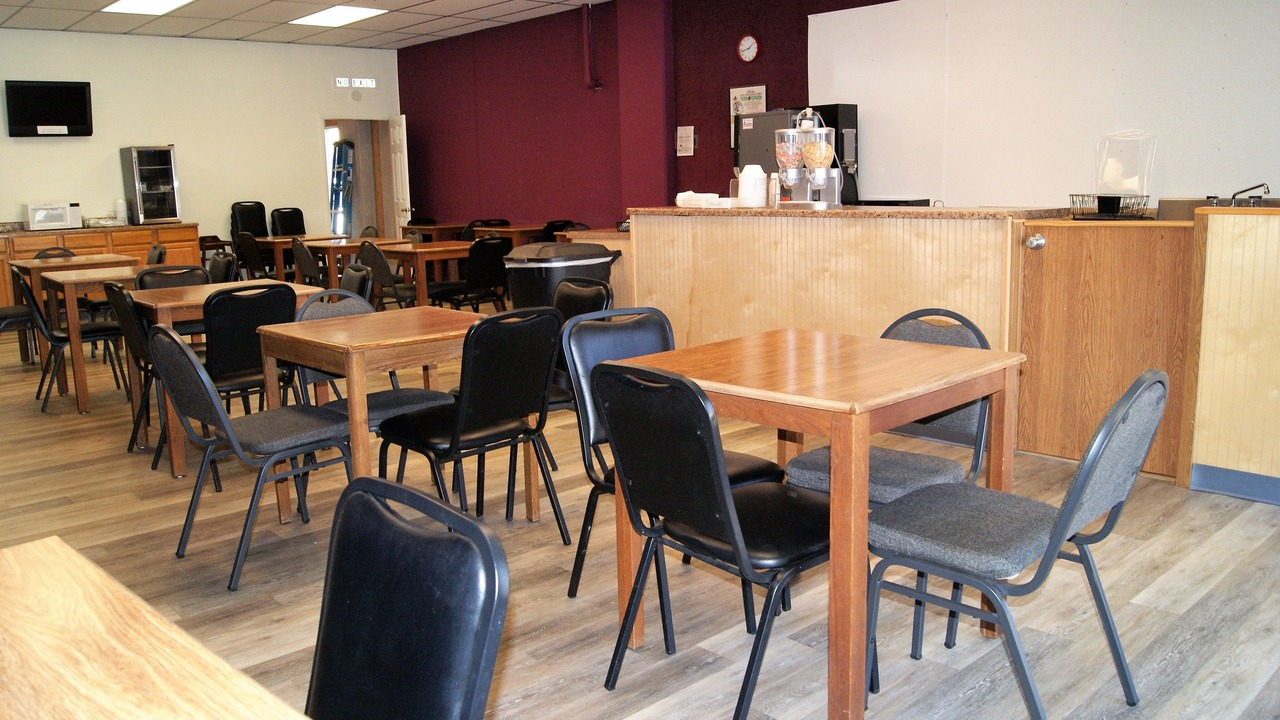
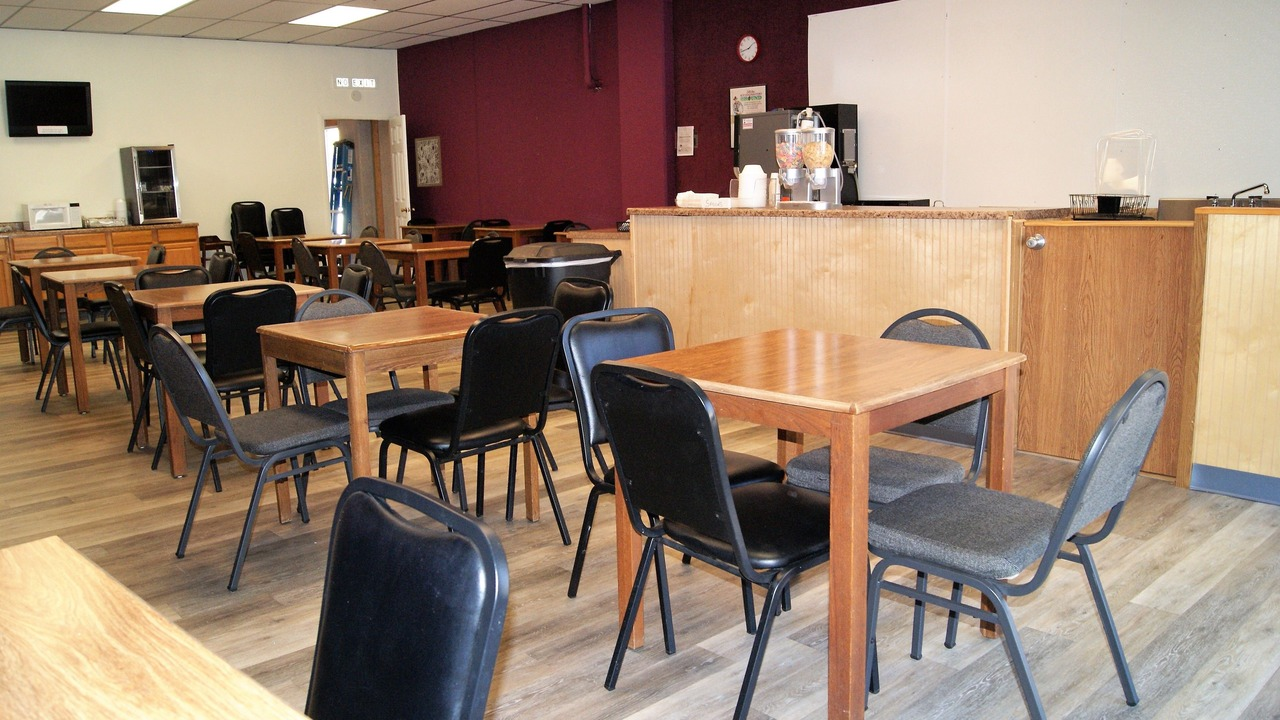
+ wall art [414,135,443,188]
